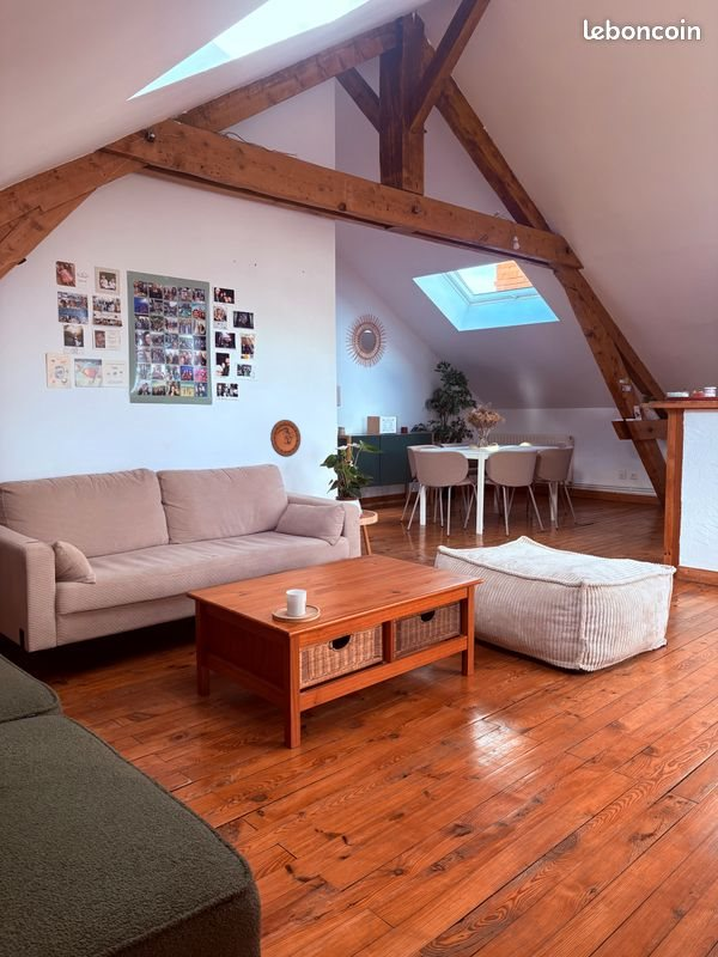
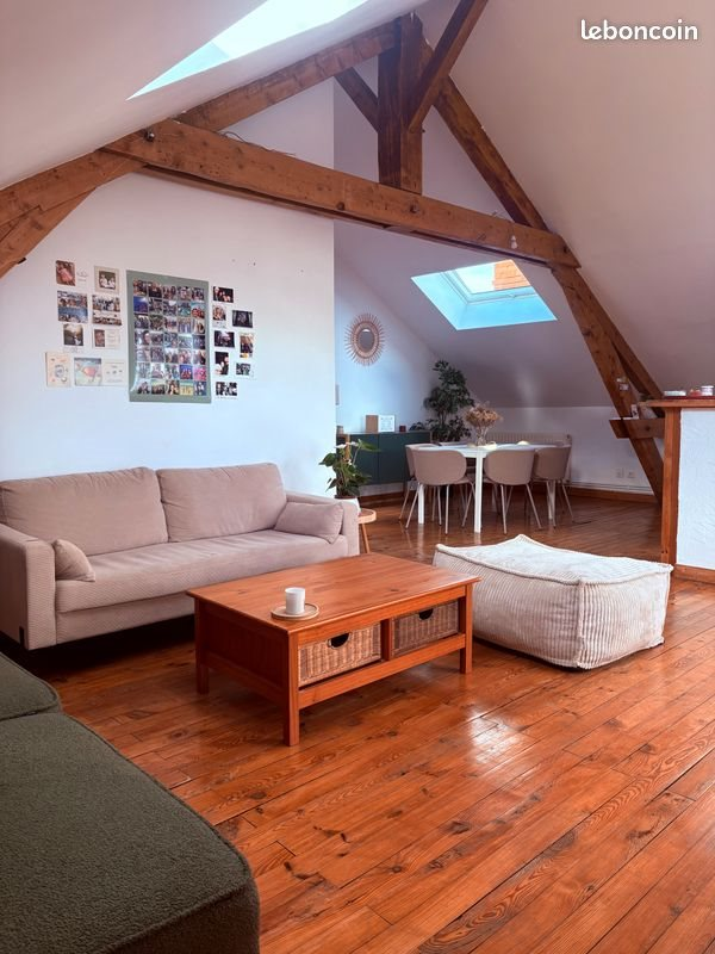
- decorative plate [269,419,302,458]
